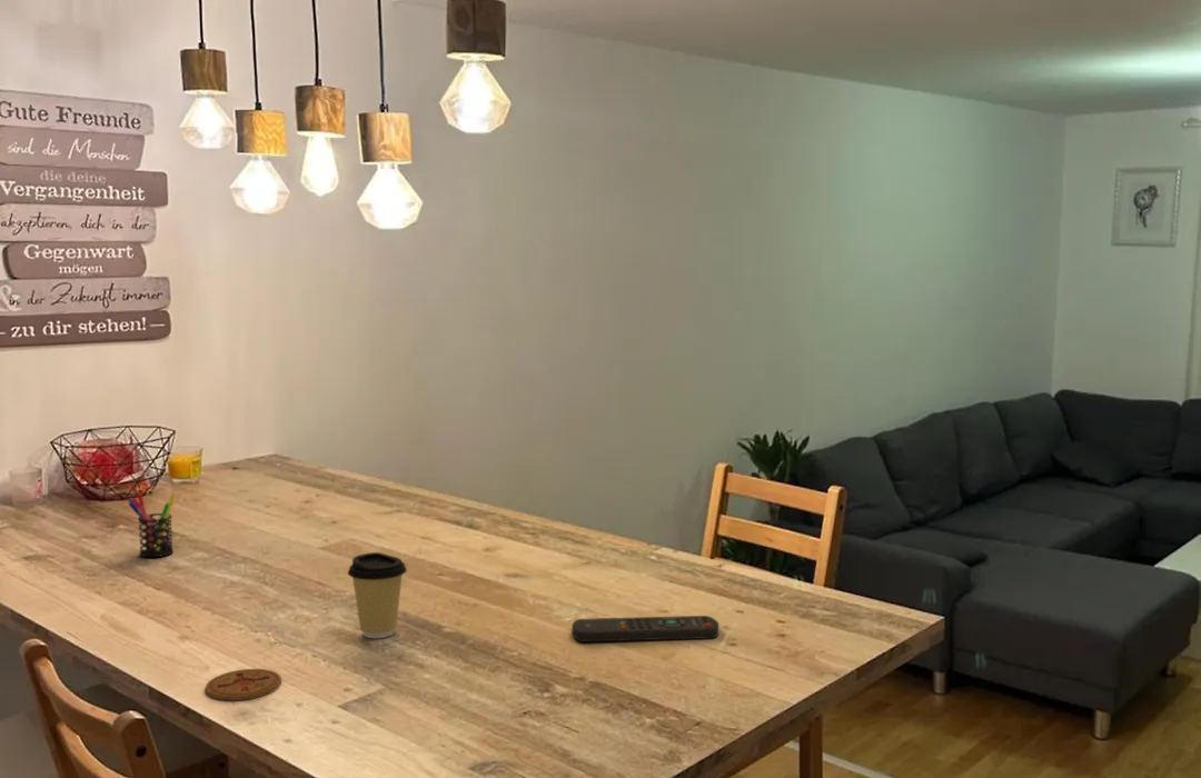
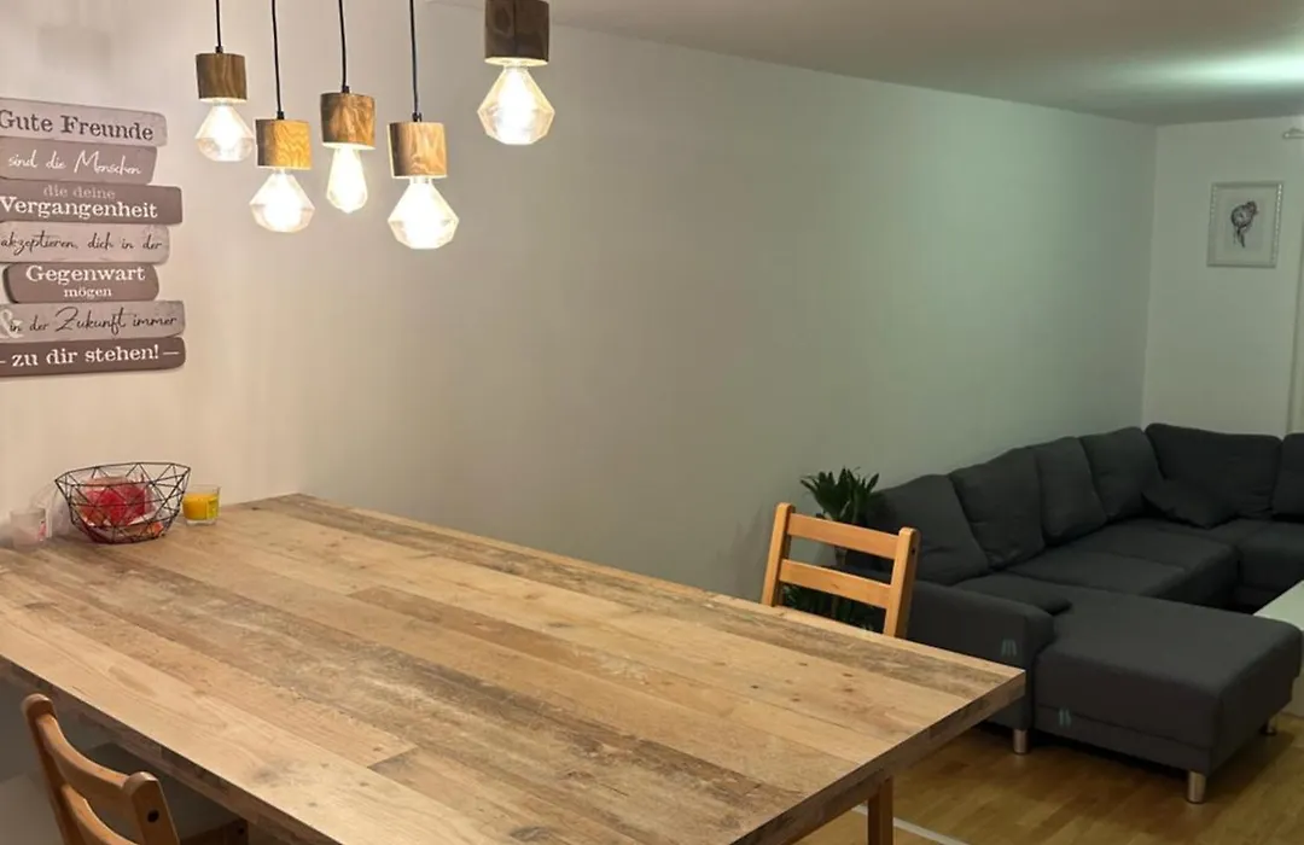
- coffee cup [347,551,408,639]
- pen holder [127,491,177,558]
- coaster [205,668,282,701]
- remote control [570,615,719,644]
